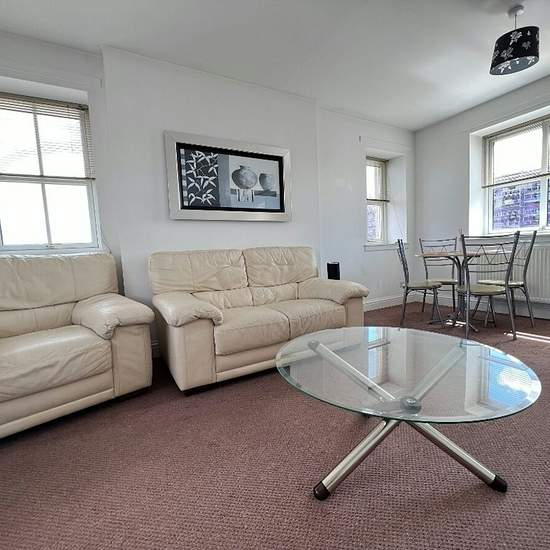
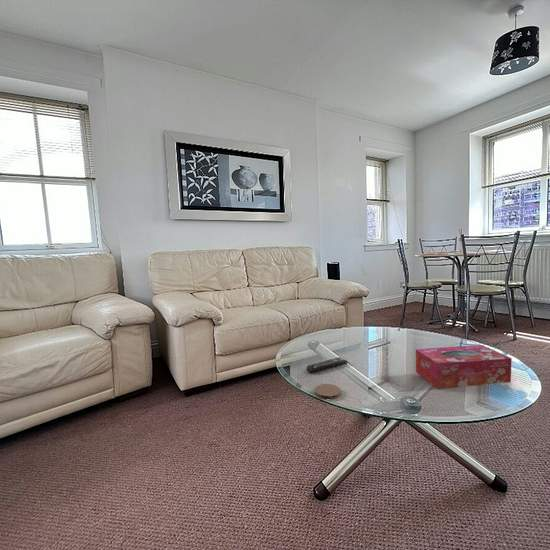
+ coaster [314,383,342,401]
+ remote control [305,356,349,374]
+ tissue box [415,344,513,389]
